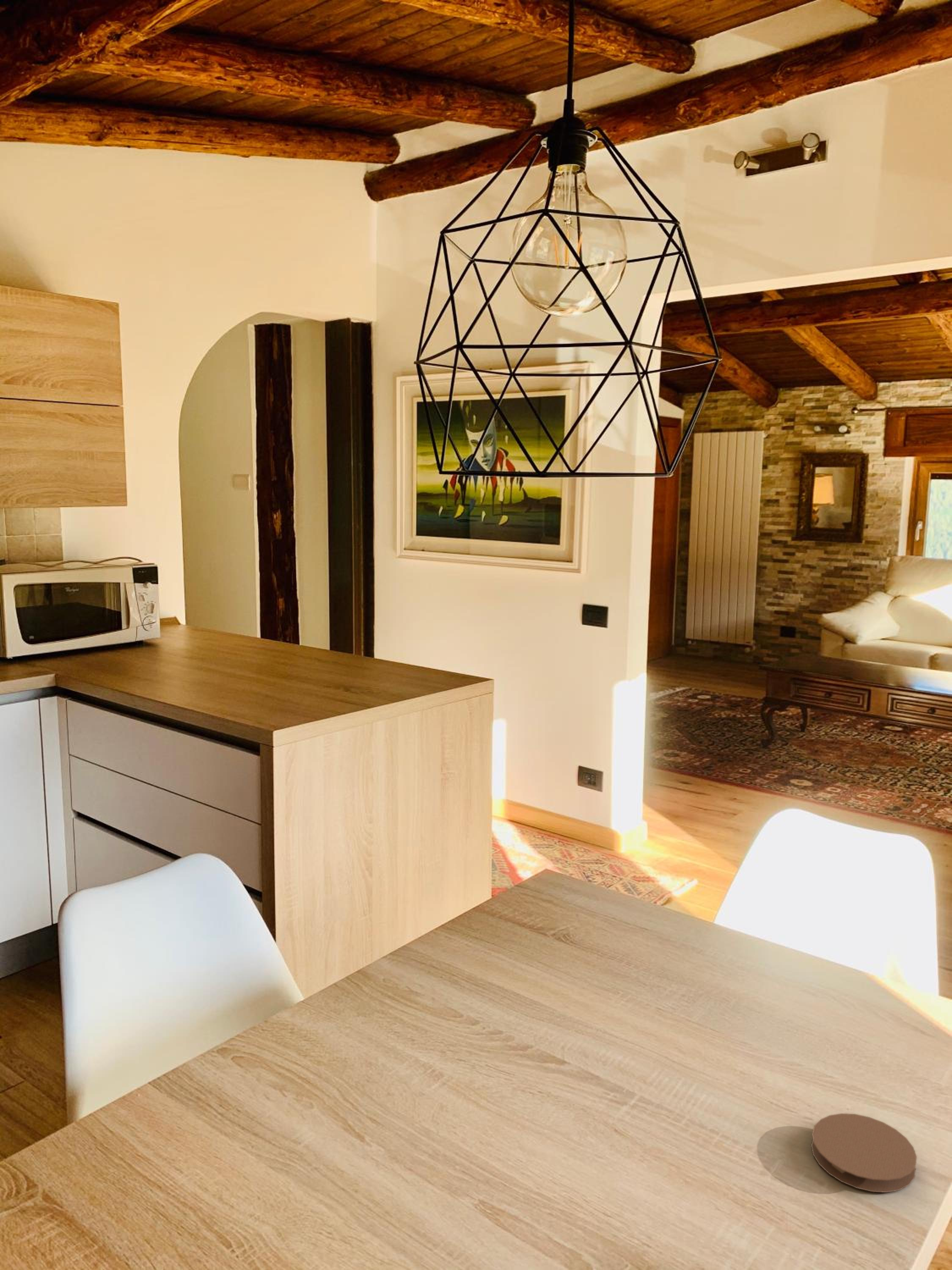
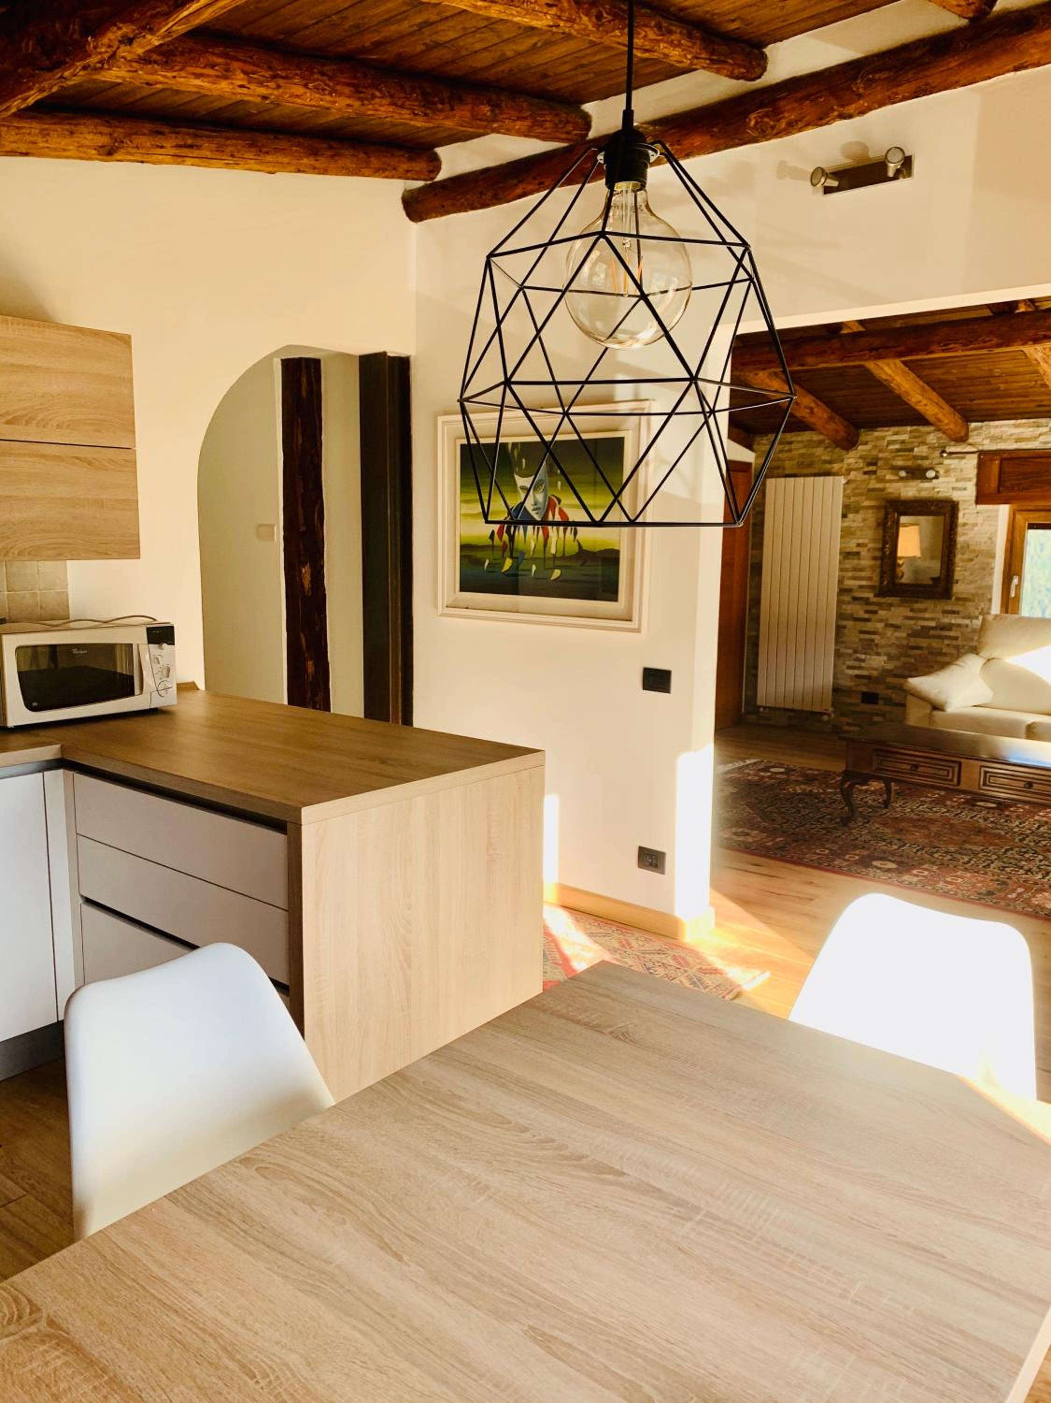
- coaster [811,1113,917,1193]
